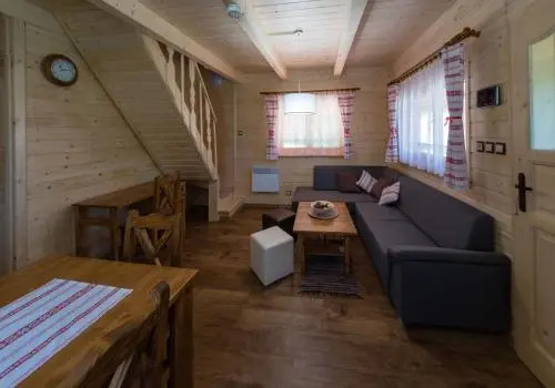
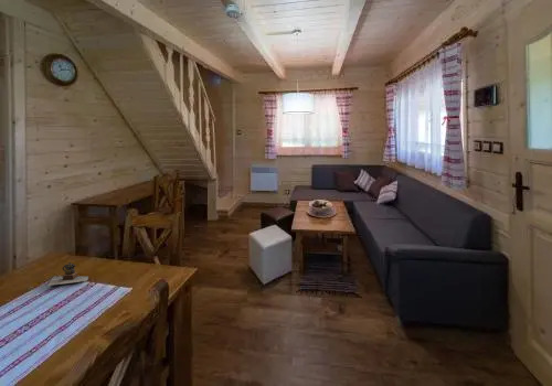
+ teapot [47,261,89,287]
